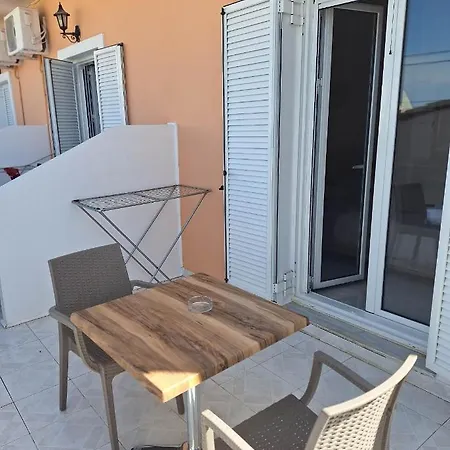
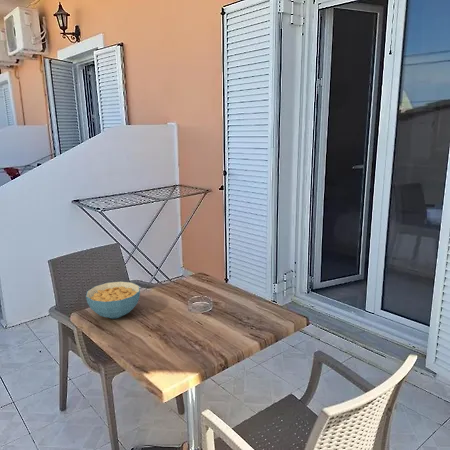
+ cereal bowl [85,281,141,319]
